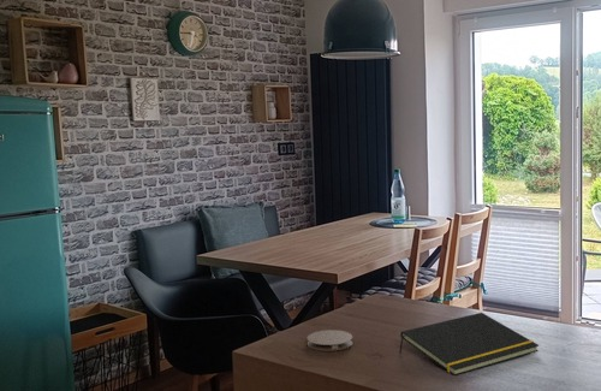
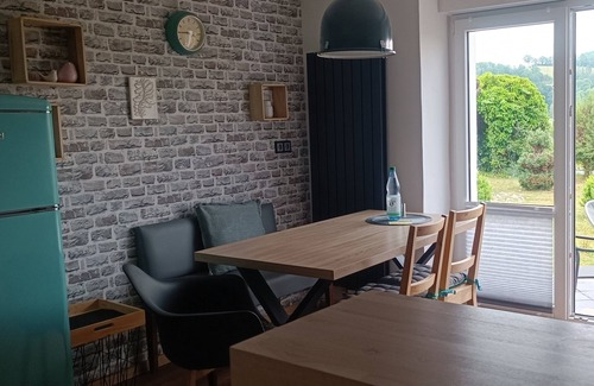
- notepad [398,312,540,377]
- coaster [307,328,353,353]
